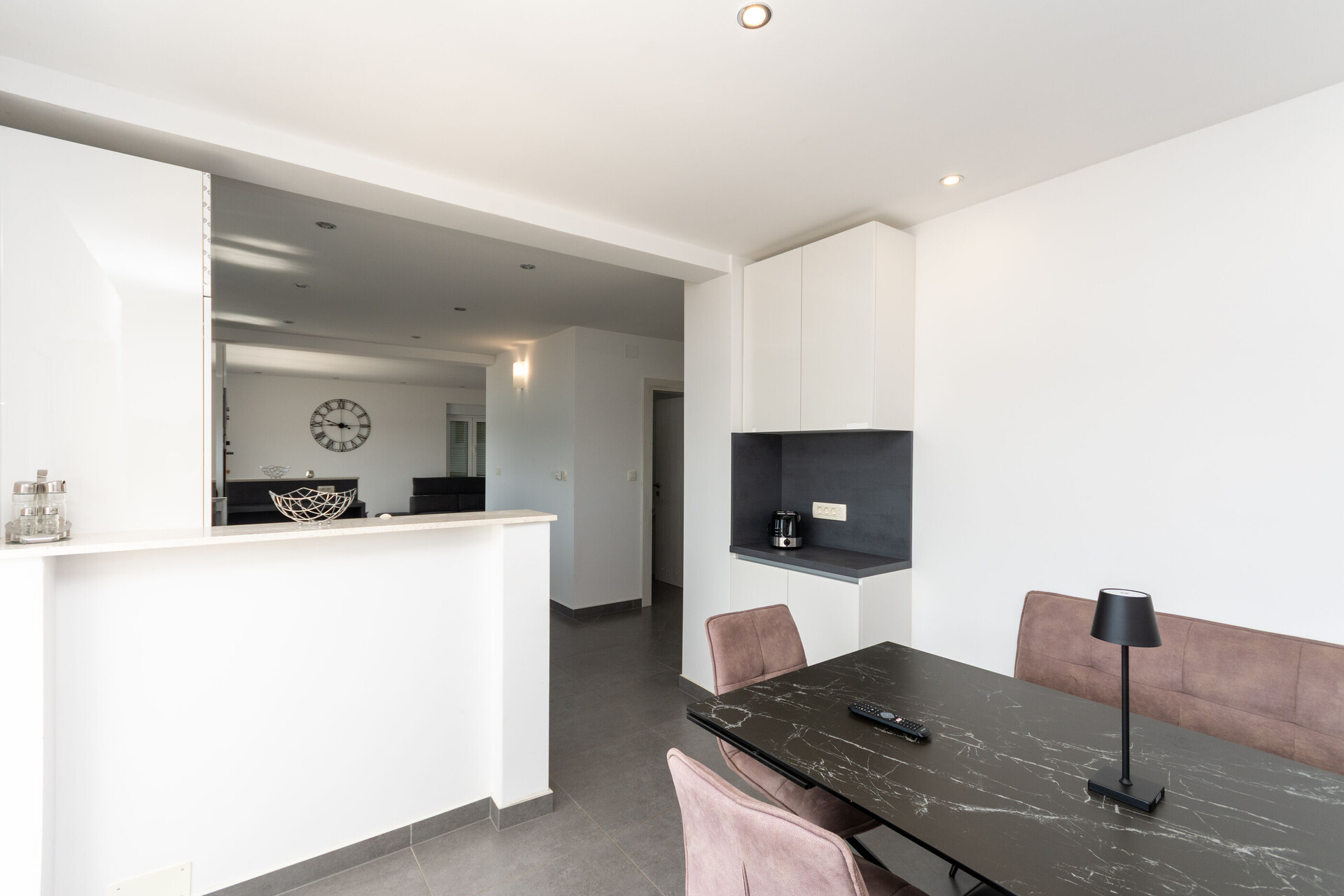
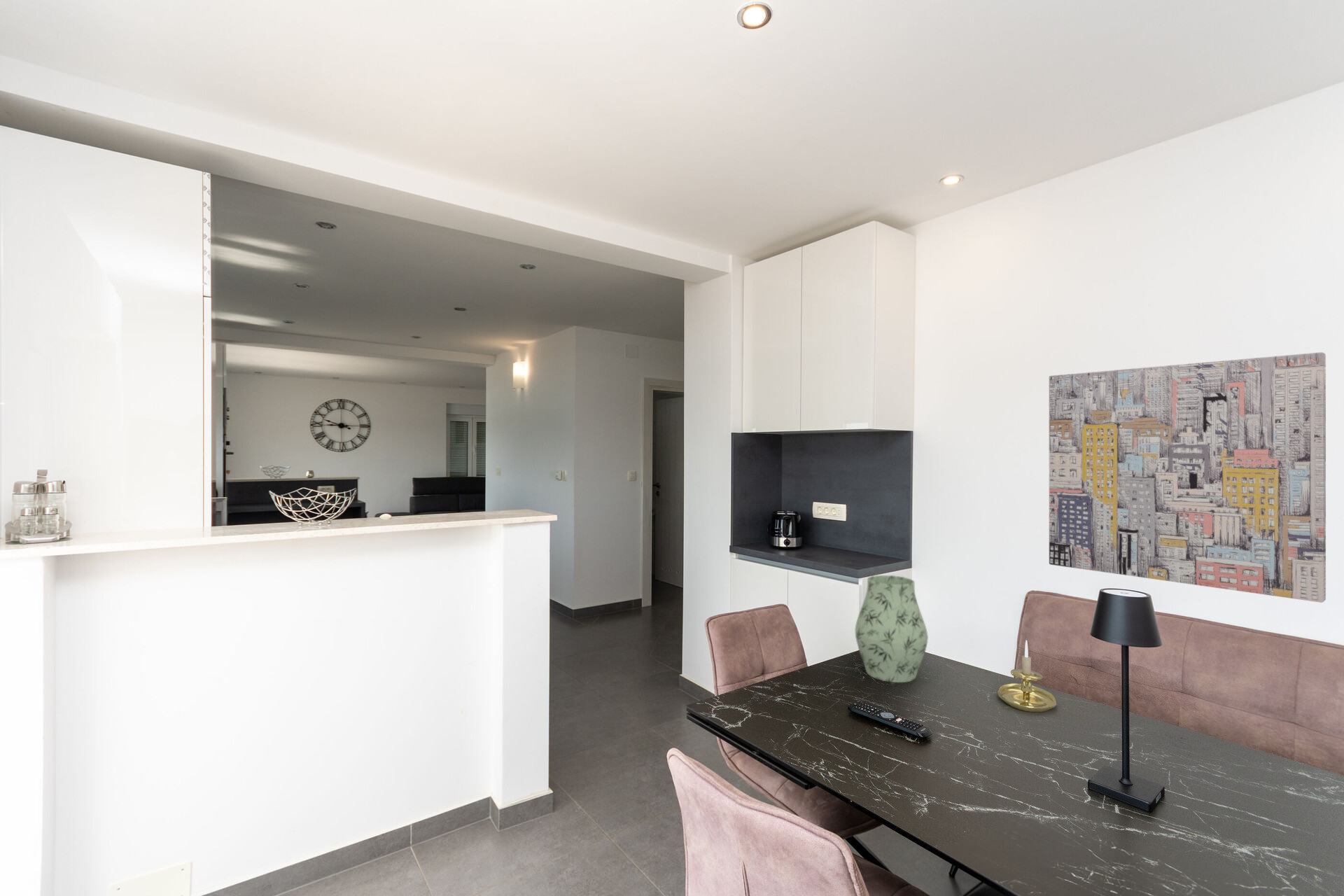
+ candle holder [997,640,1057,713]
+ wall art [1049,351,1327,603]
+ vase [855,575,929,683]
